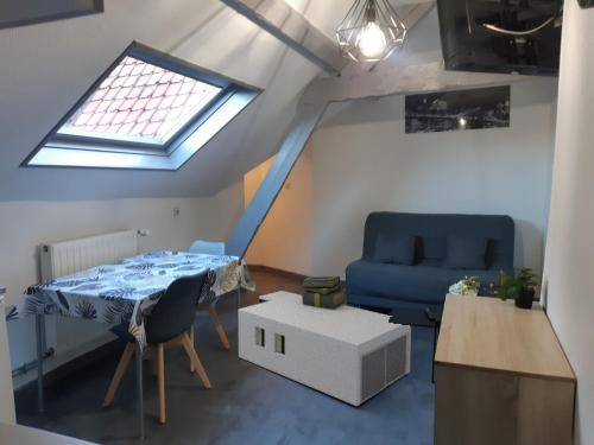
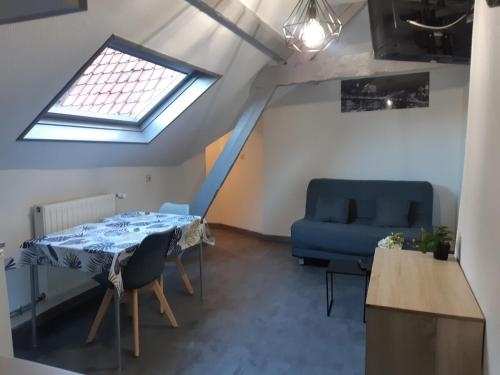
- stack of books [301,275,347,309]
- coffee table [236,290,412,408]
